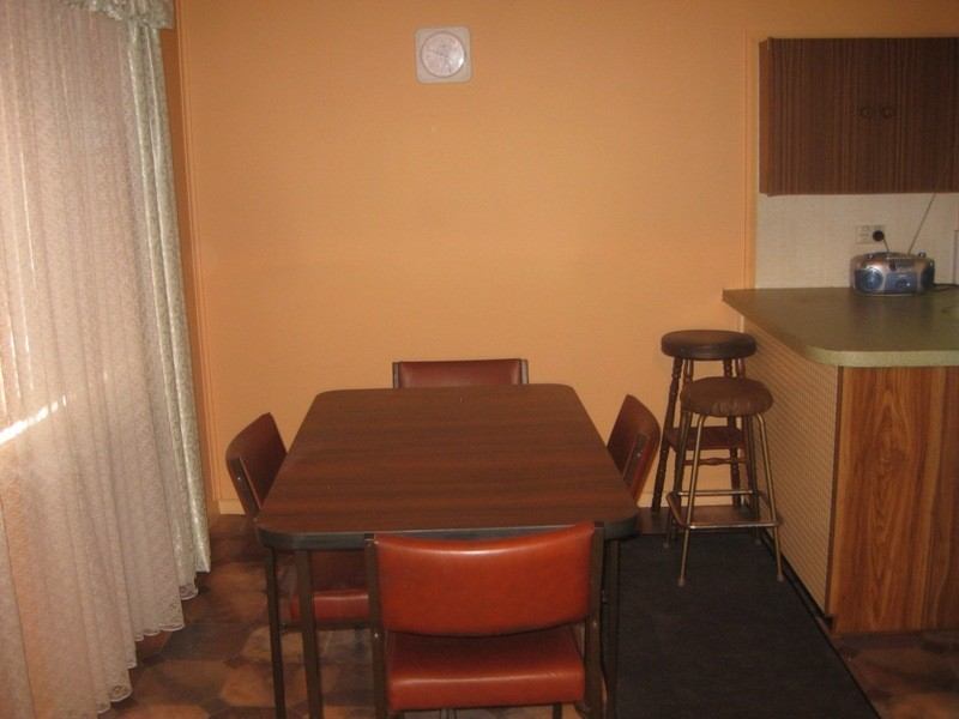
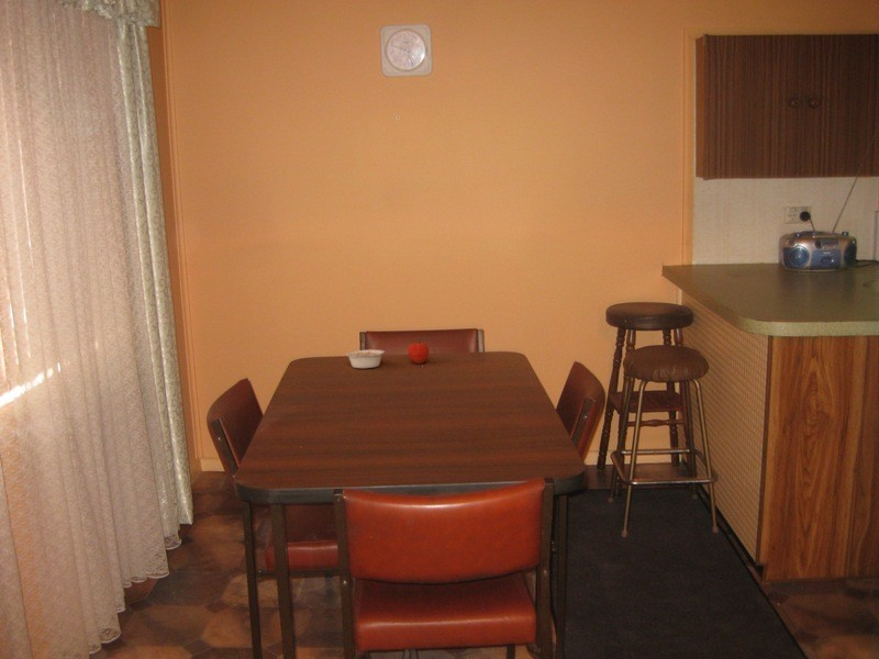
+ legume [345,348,388,369]
+ fruit [407,340,430,365]
